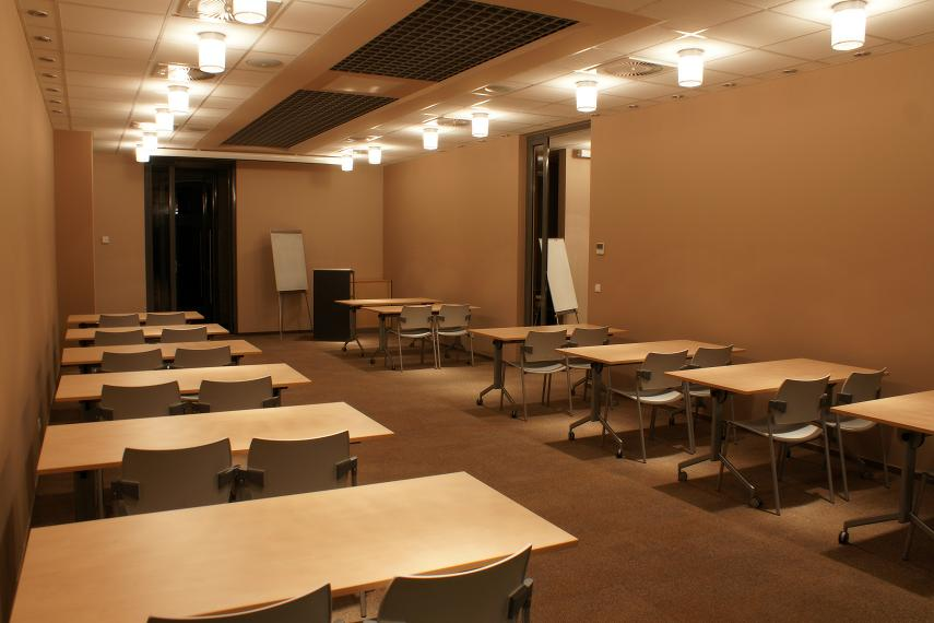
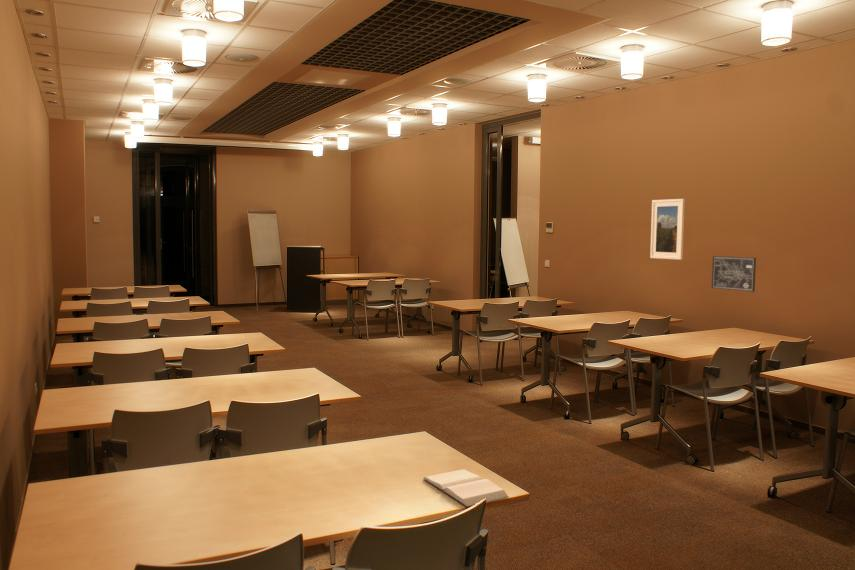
+ book [422,468,510,508]
+ wall art [711,255,757,293]
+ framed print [649,198,686,261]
